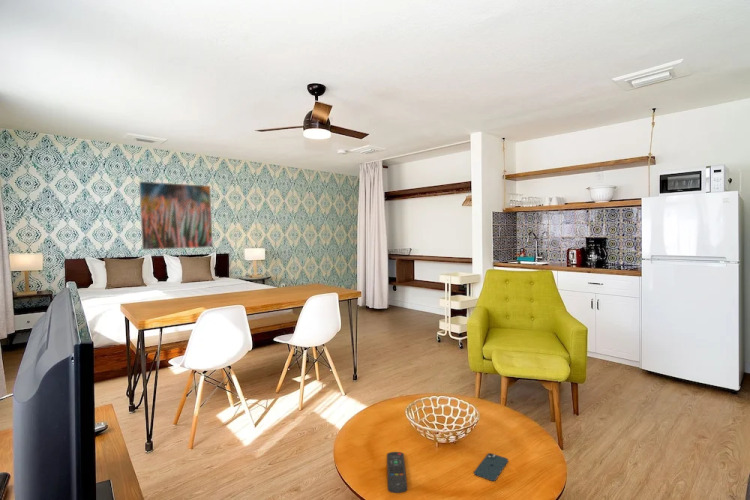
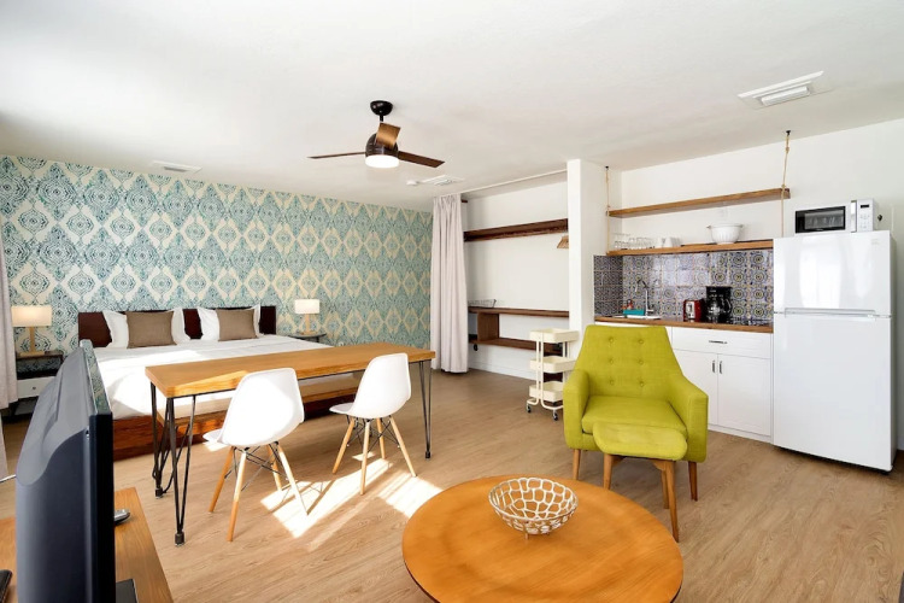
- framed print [138,180,214,251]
- smartphone [473,452,509,482]
- remote control [386,451,408,494]
